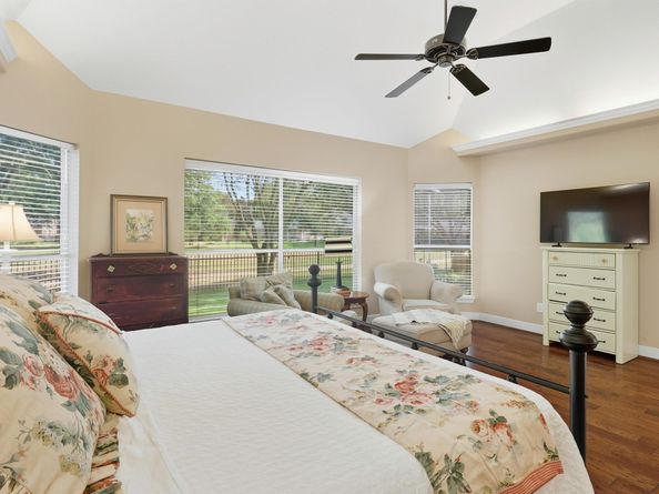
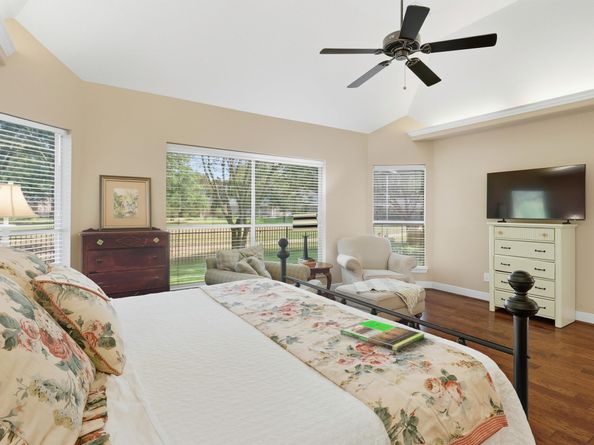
+ magazine [339,318,425,352]
